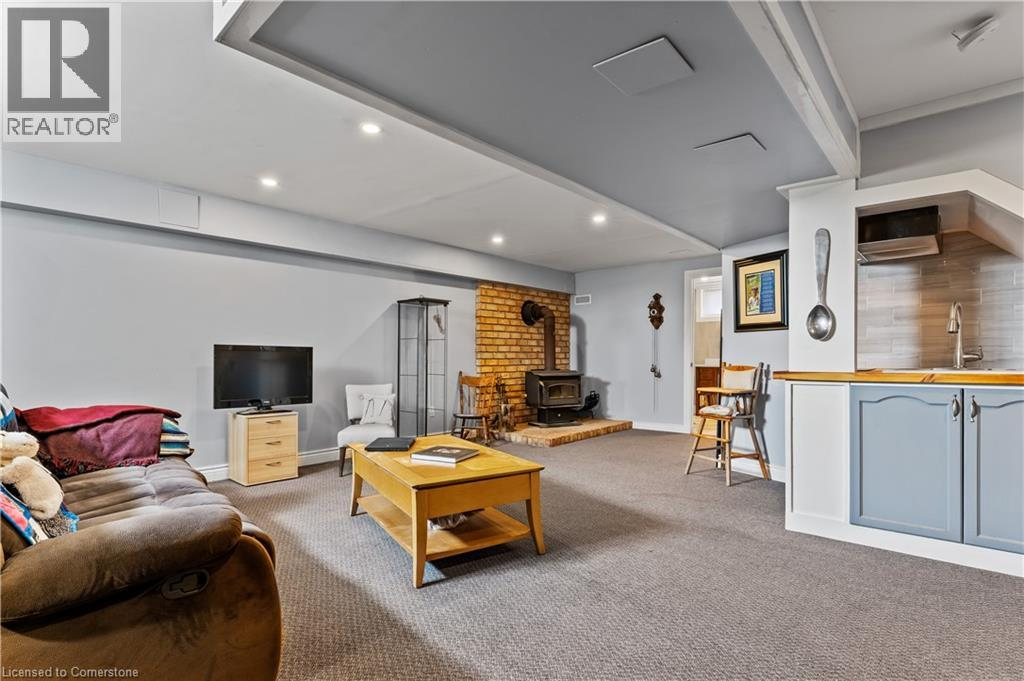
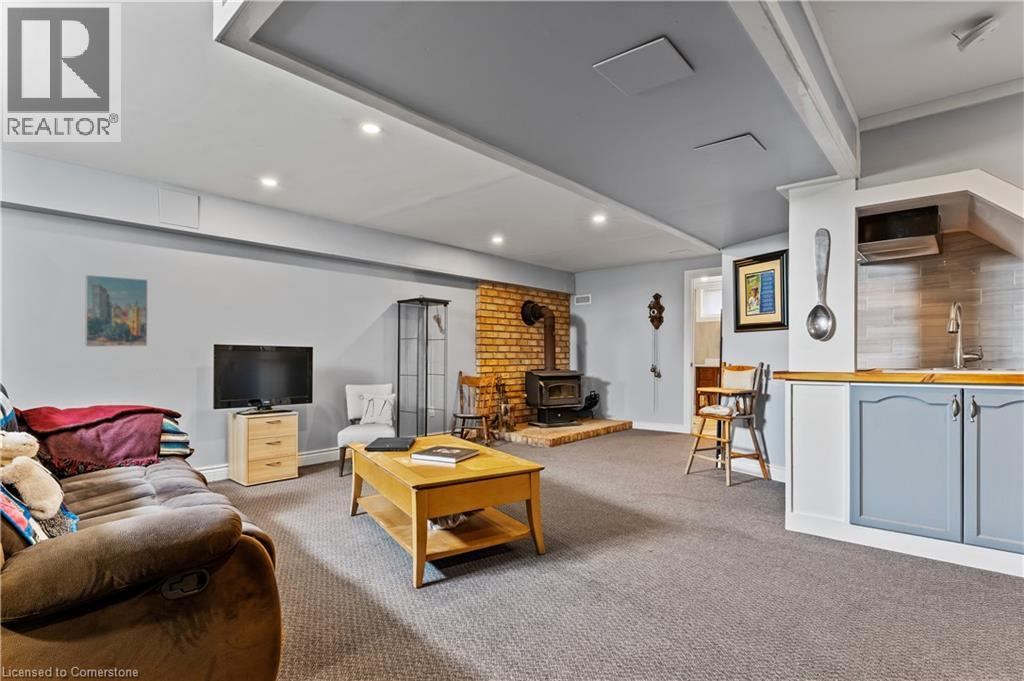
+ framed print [84,274,149,348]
